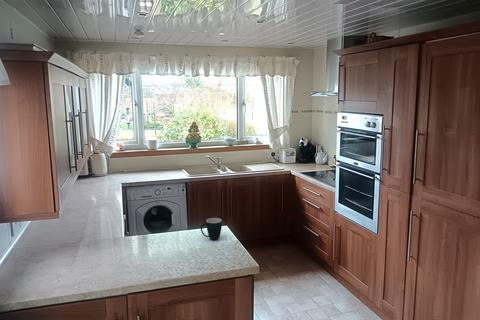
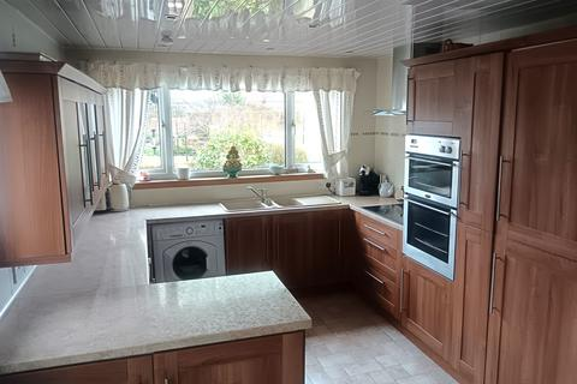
- mug [200,217,223,241]
